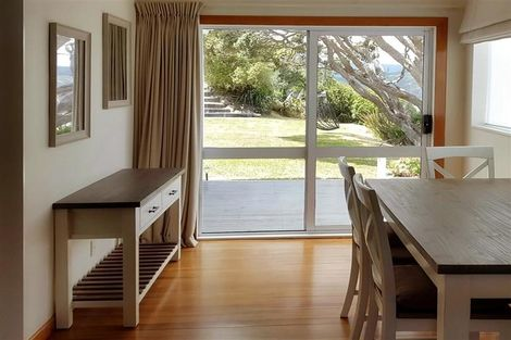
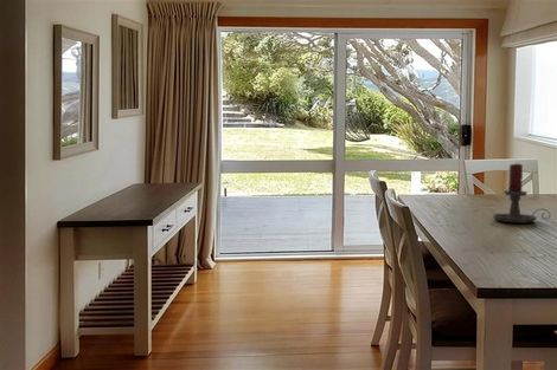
+ candle holder [492,162,551,223]
